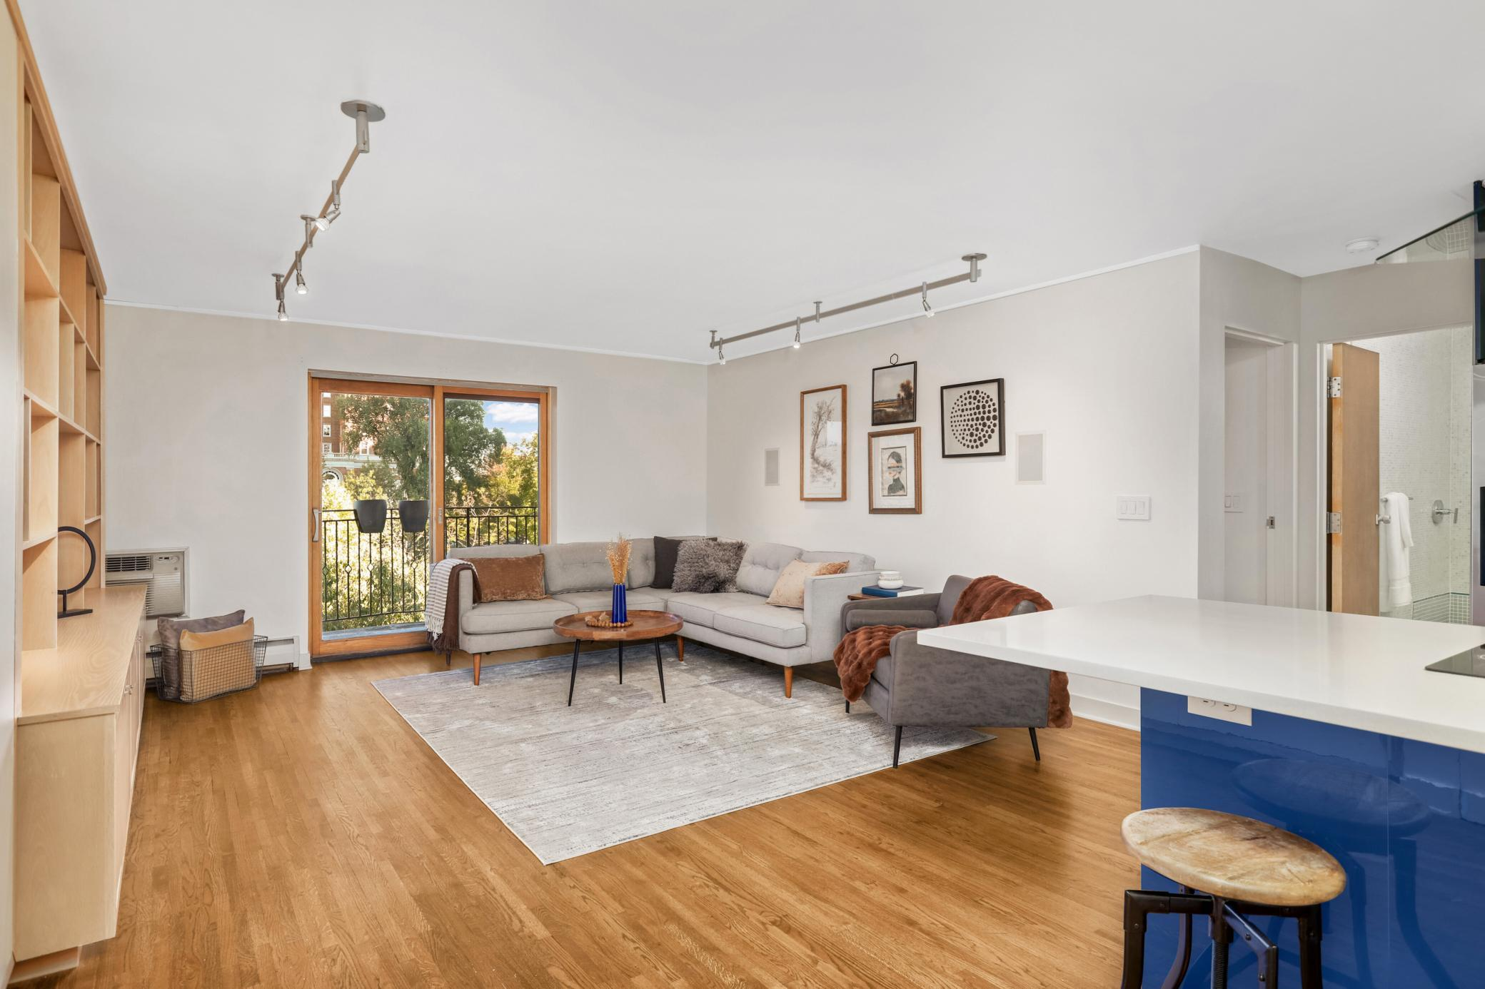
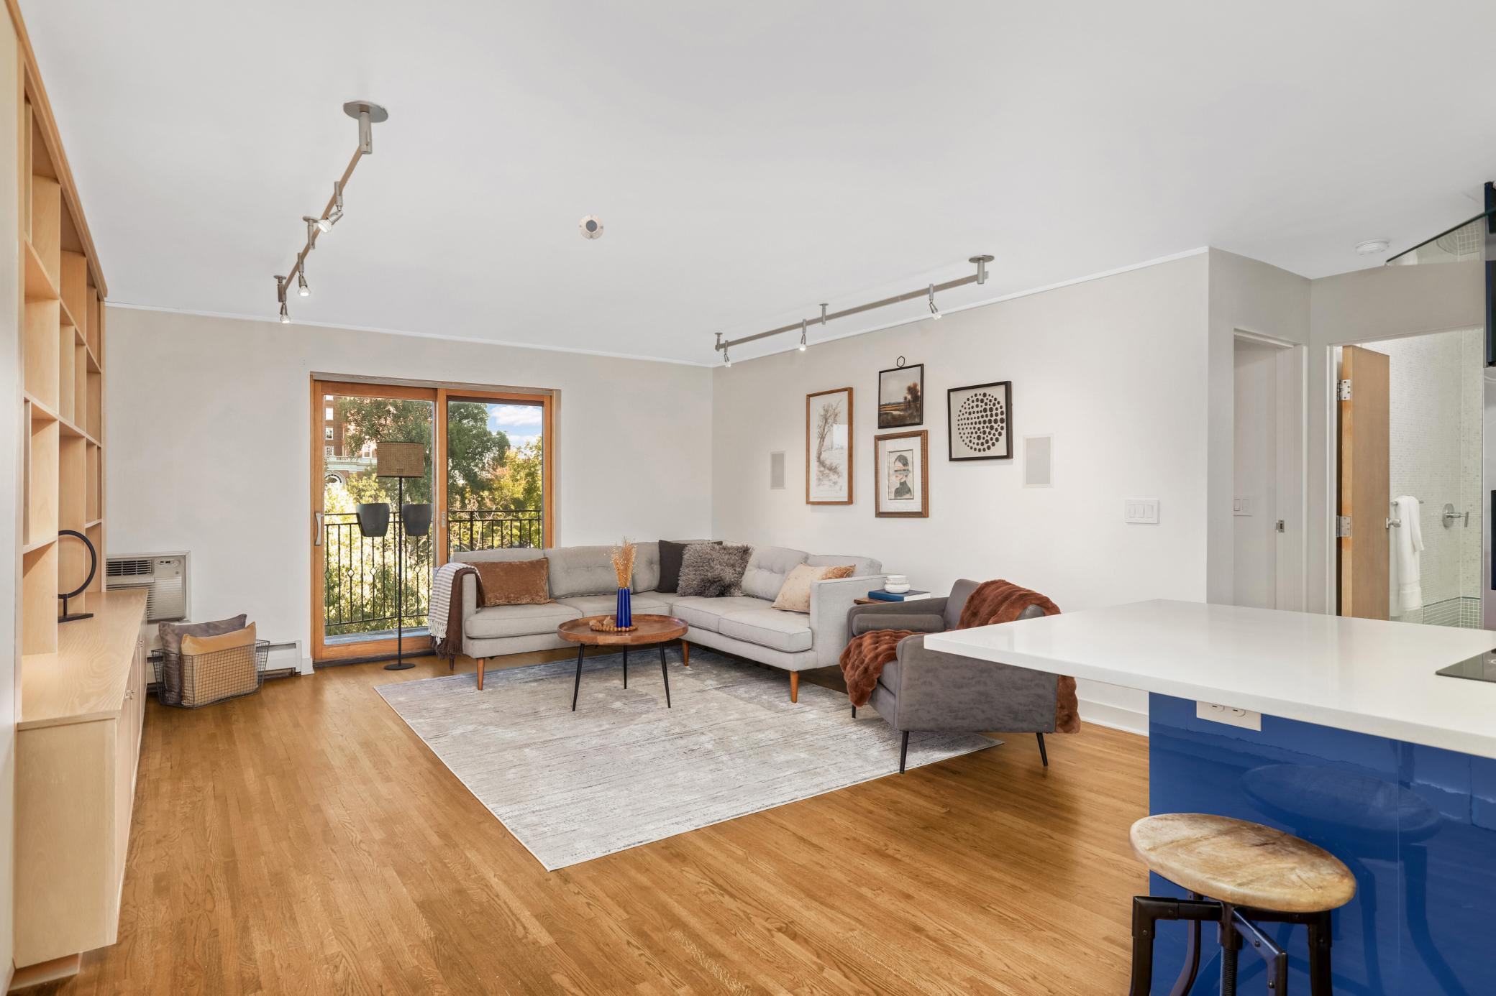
+ smoke detector [578,215,604,240]
+ floor lamp [376,440,425,670]
